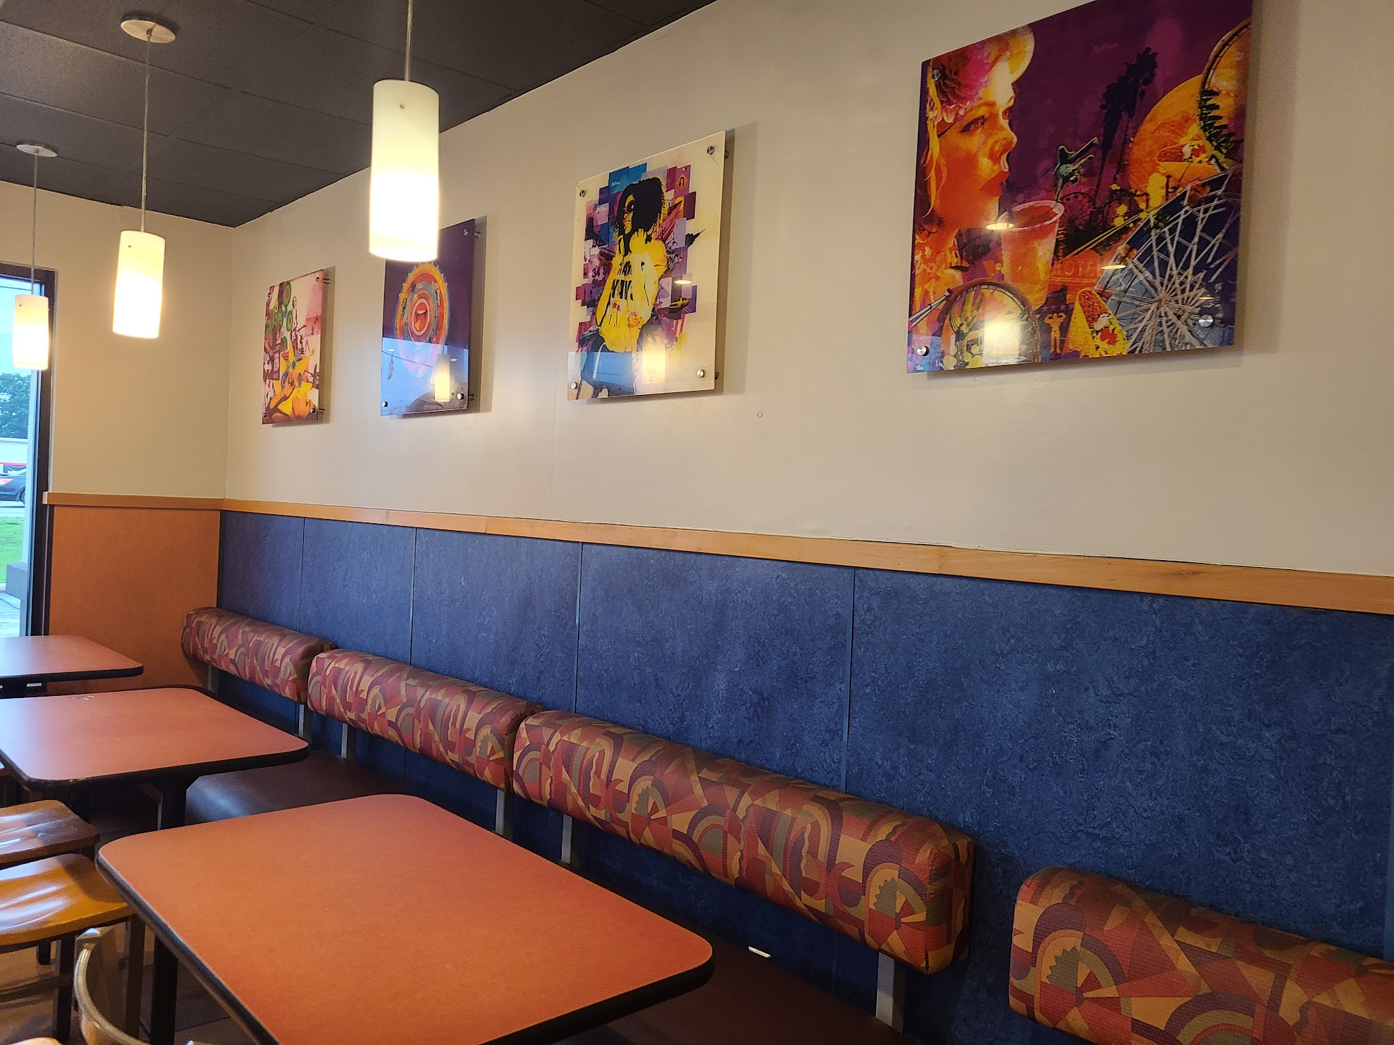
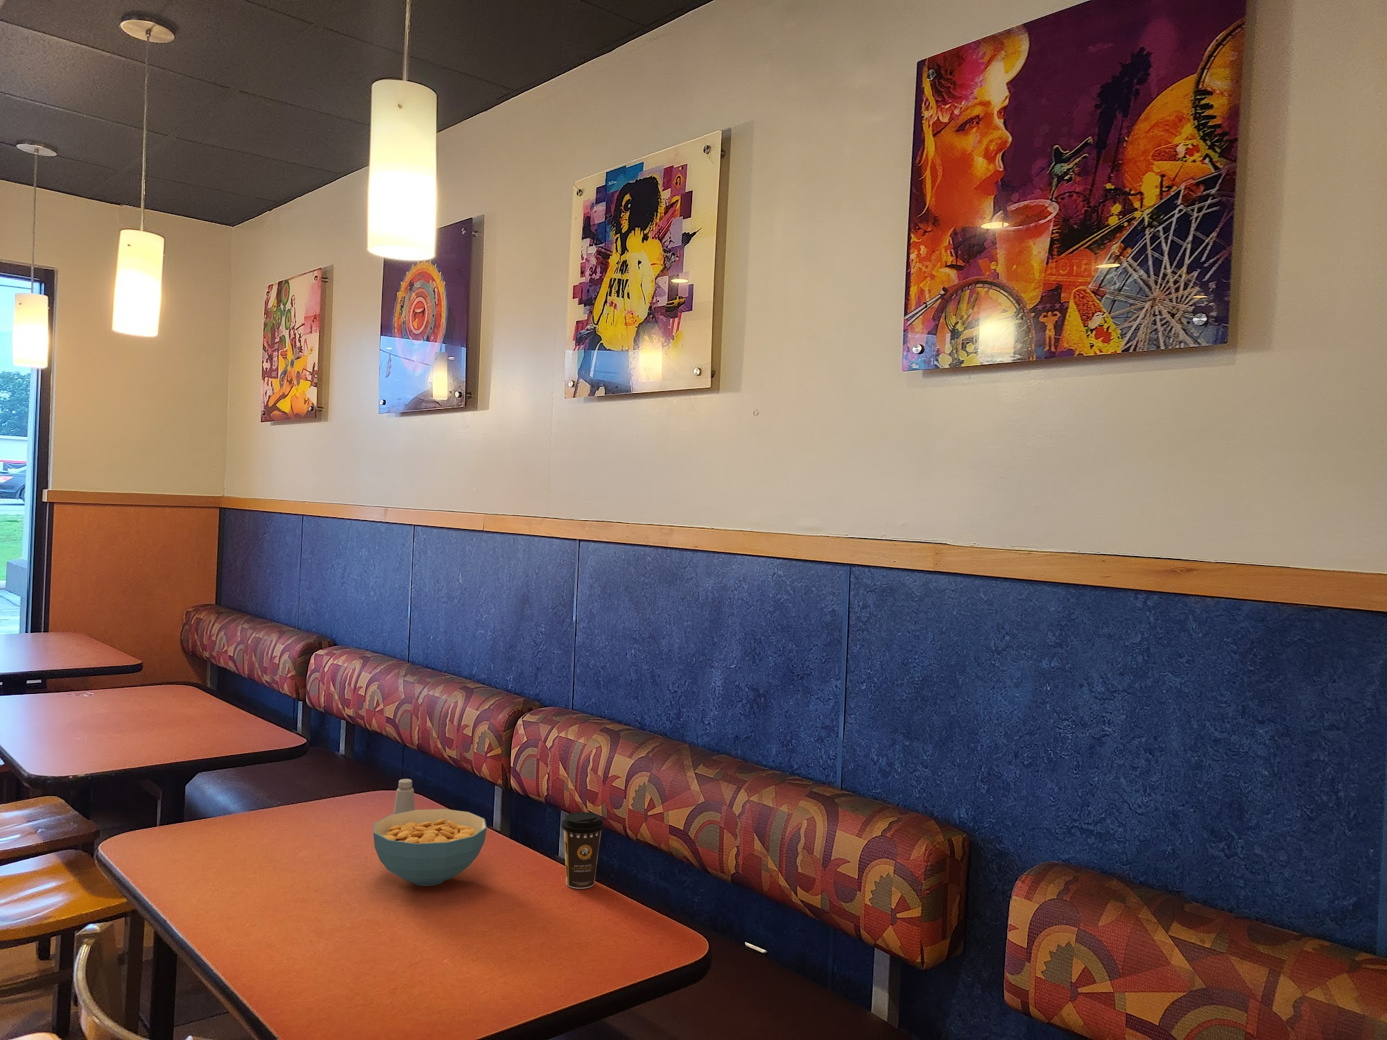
+ coffee cup [560,812,605,889]
+ cereal bowl [372,808,487,887]
+ saltshaker [392,778,415,815]
